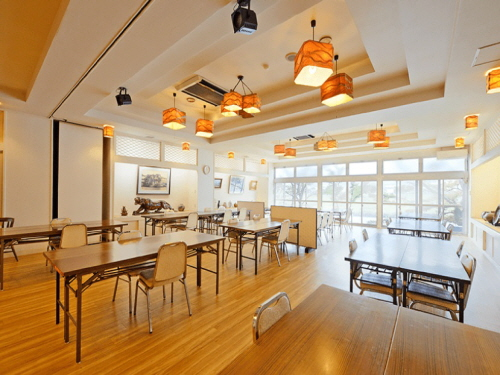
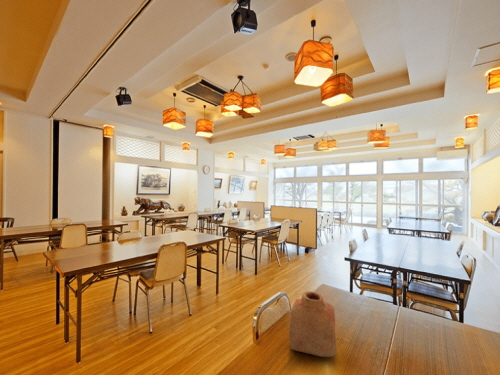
+ vase [289,290,337,358]
